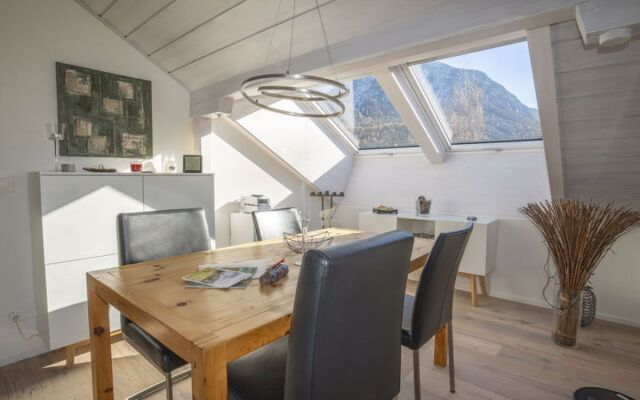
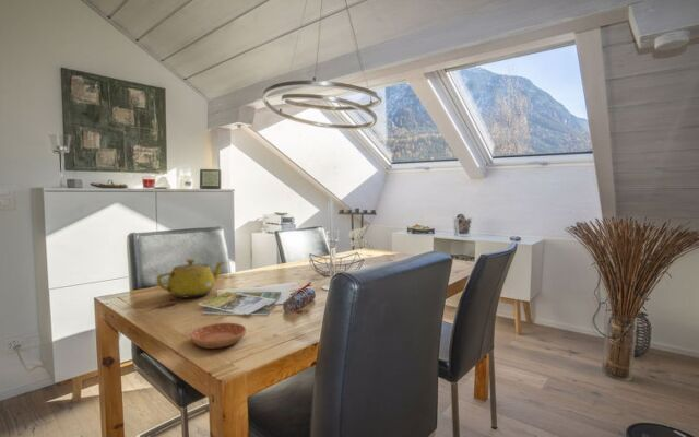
+ teapot [155,258,226,298]
+ saucer [189,322,247,350]
